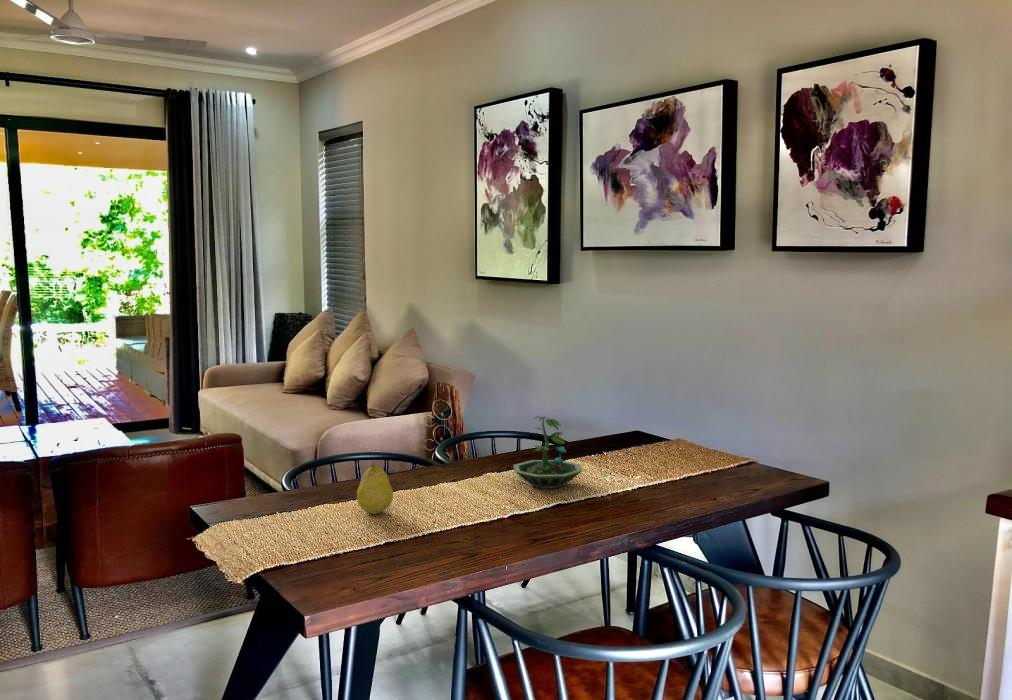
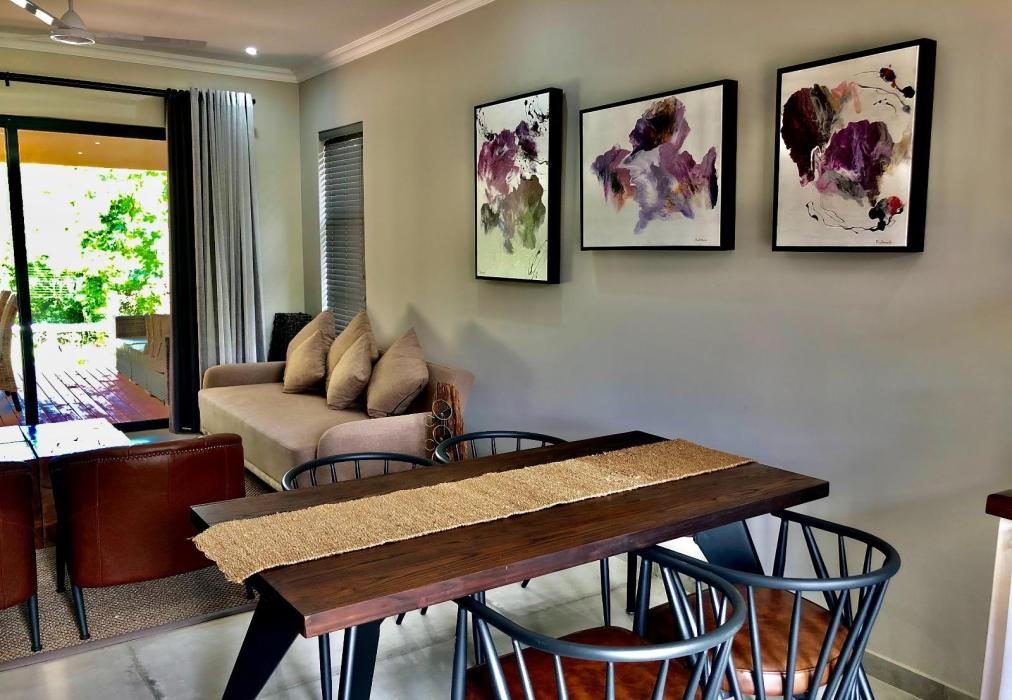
- fruit [356,461,394,515]
- terrarium [512,415,584,490]
